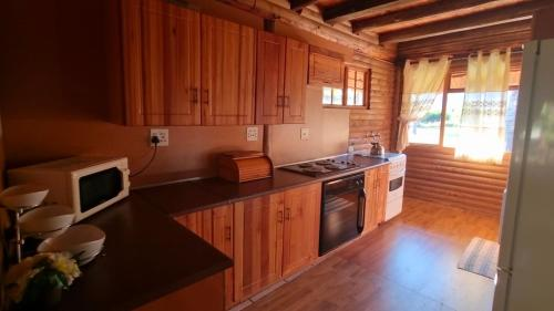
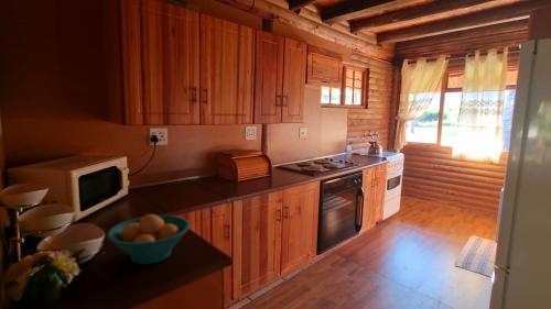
+ fruit bowl [106,213,191,265]
